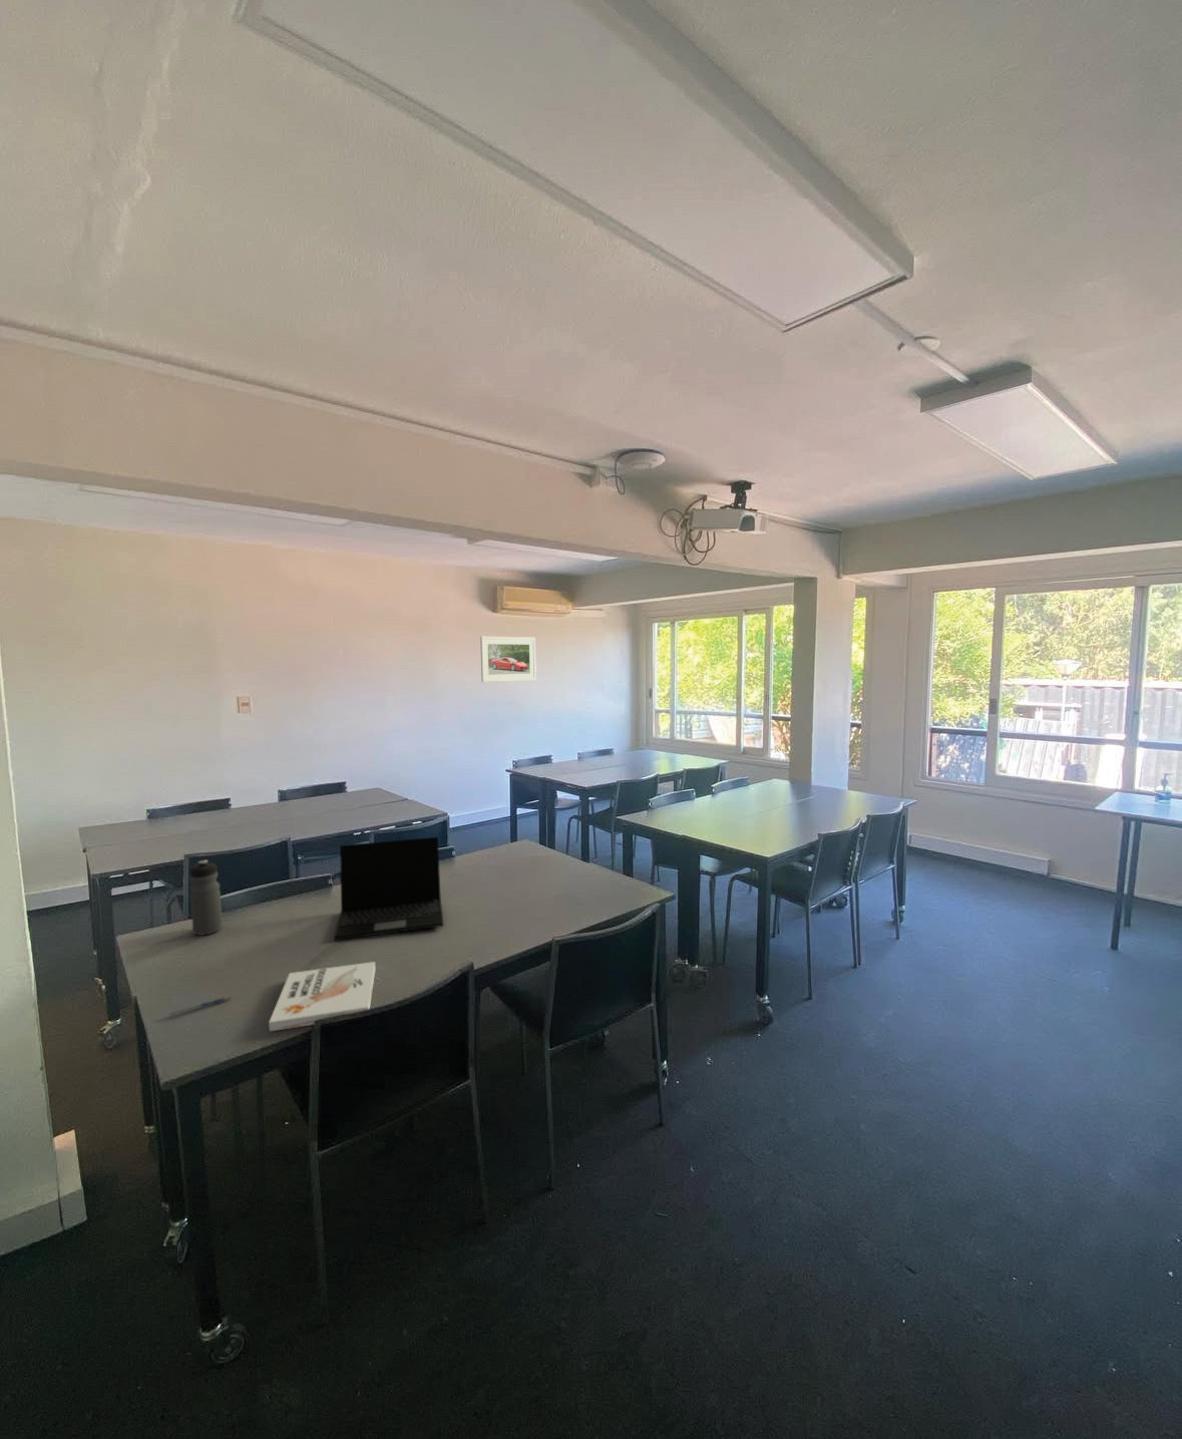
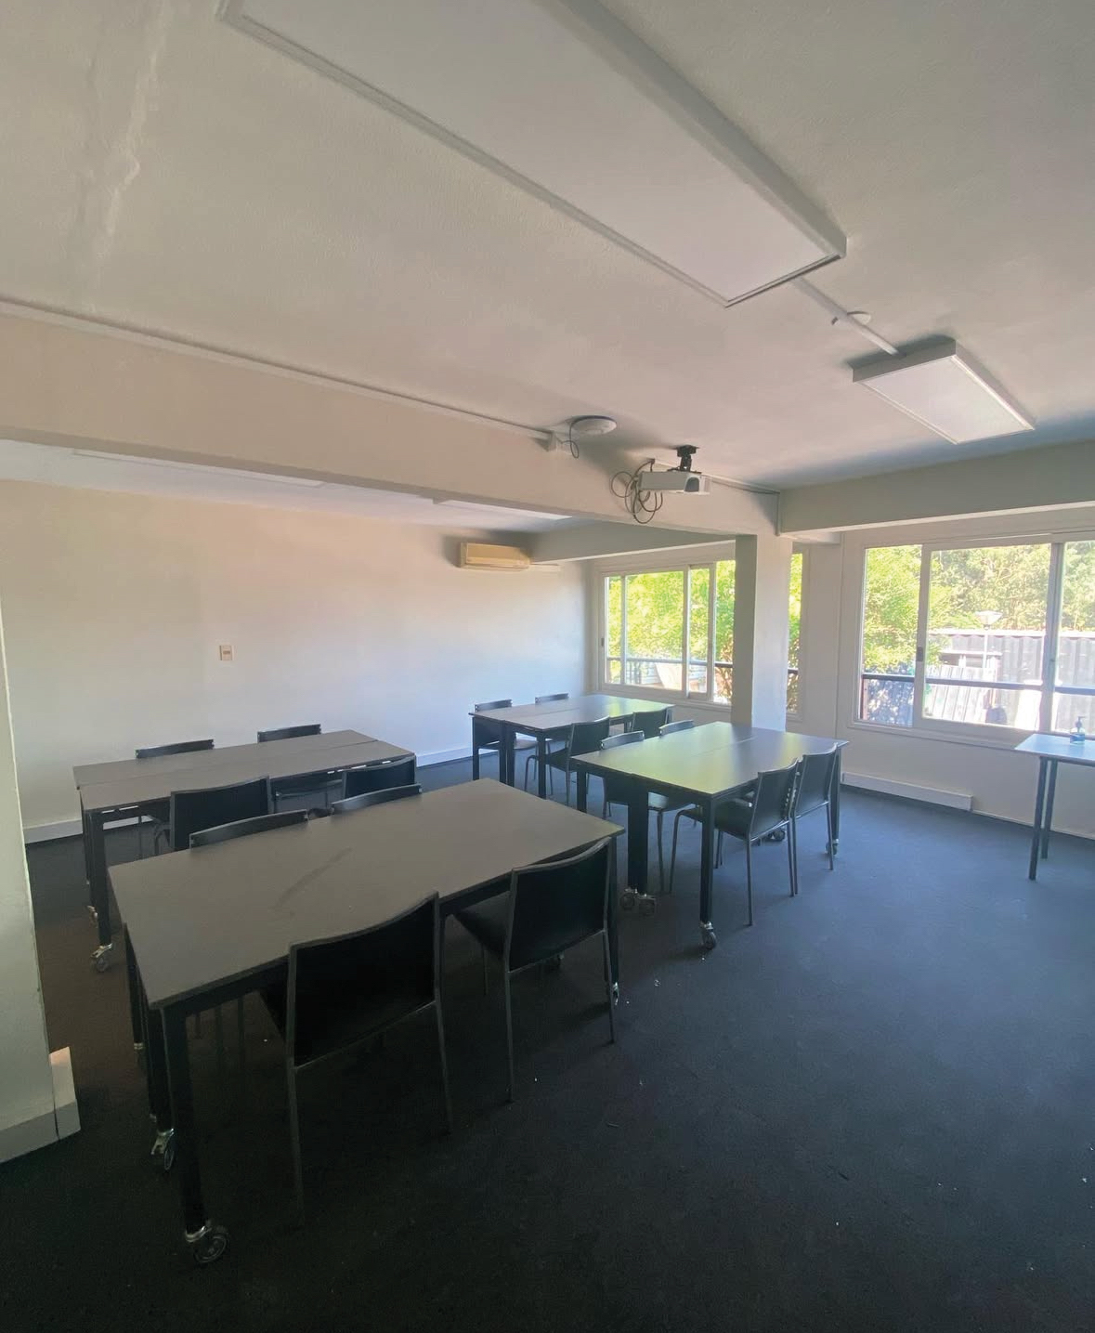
- laptop [332,837,445,941]
- water bottle [189,859,223,937]
- book [268,961,376,1033]
- pen [169,996,232,1017]
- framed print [479,636,538,682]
